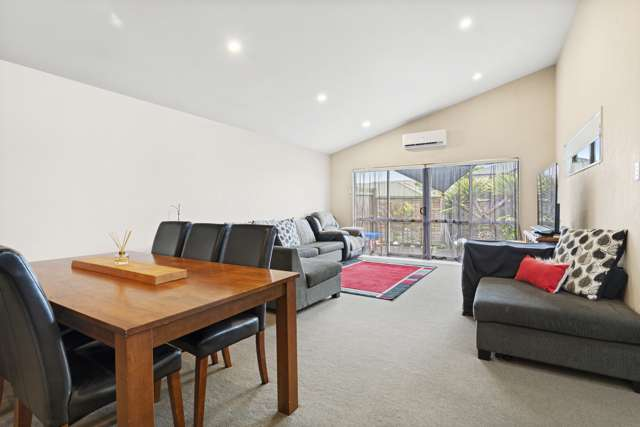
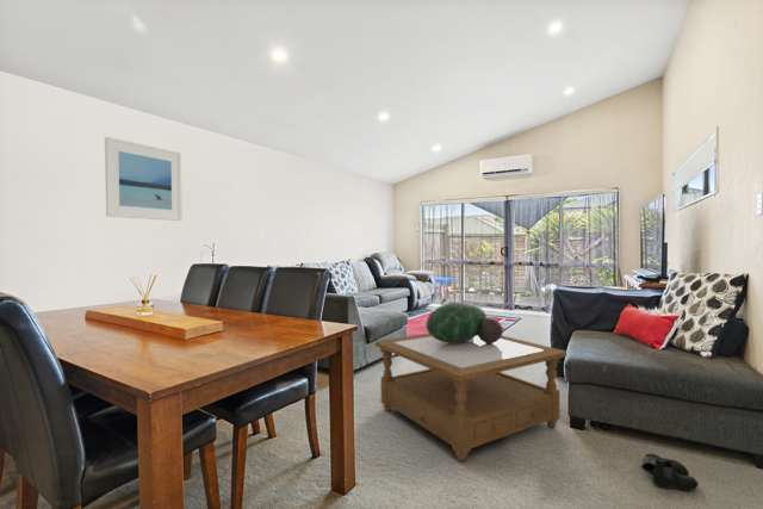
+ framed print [104,136,184,222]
+ decorative bowl [426,300,504,343]
+ coffee table [373,333,567,463]
+ boots [639,452,700,492]
